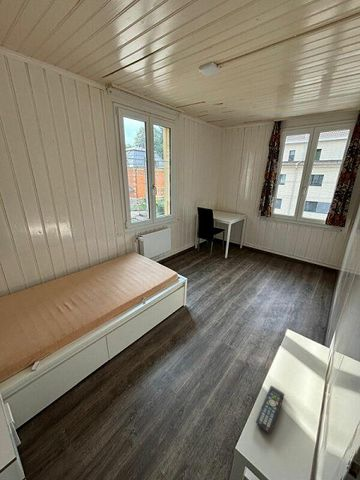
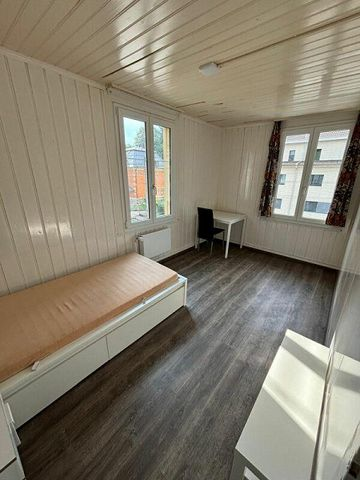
- remote control [255,385,285,435]
